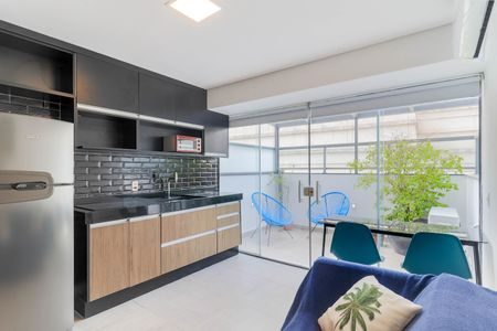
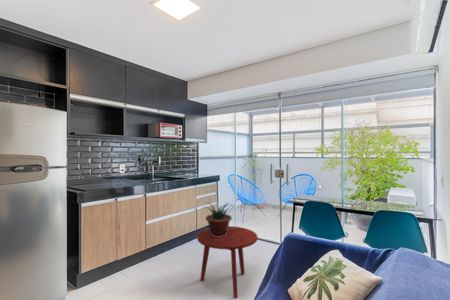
+ potted plant [202,201,235,237]
+ side table [196,225,259,299]
